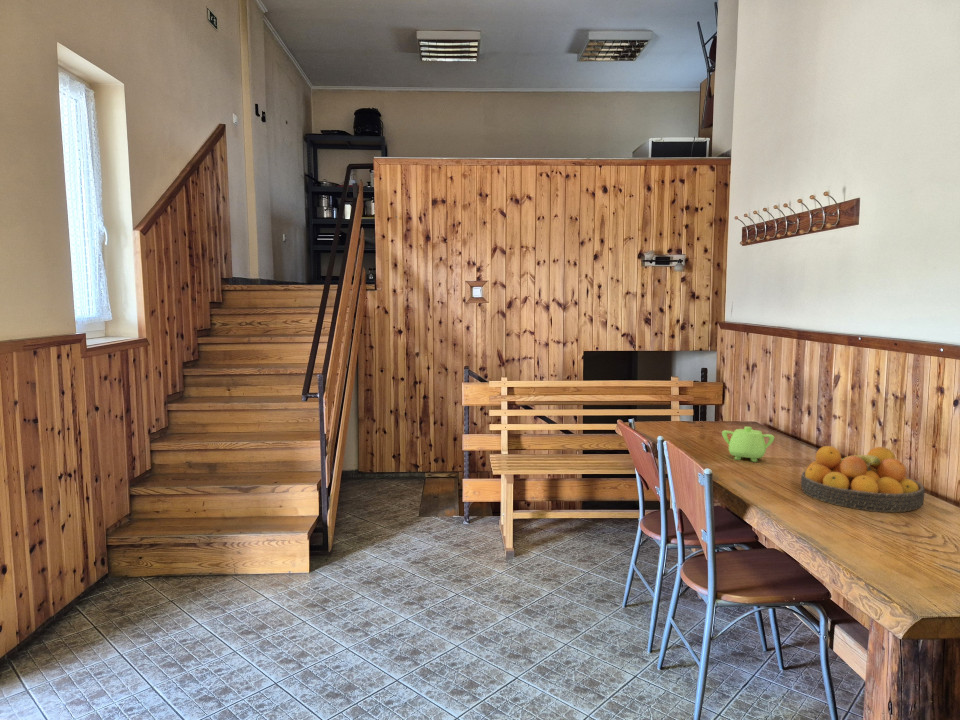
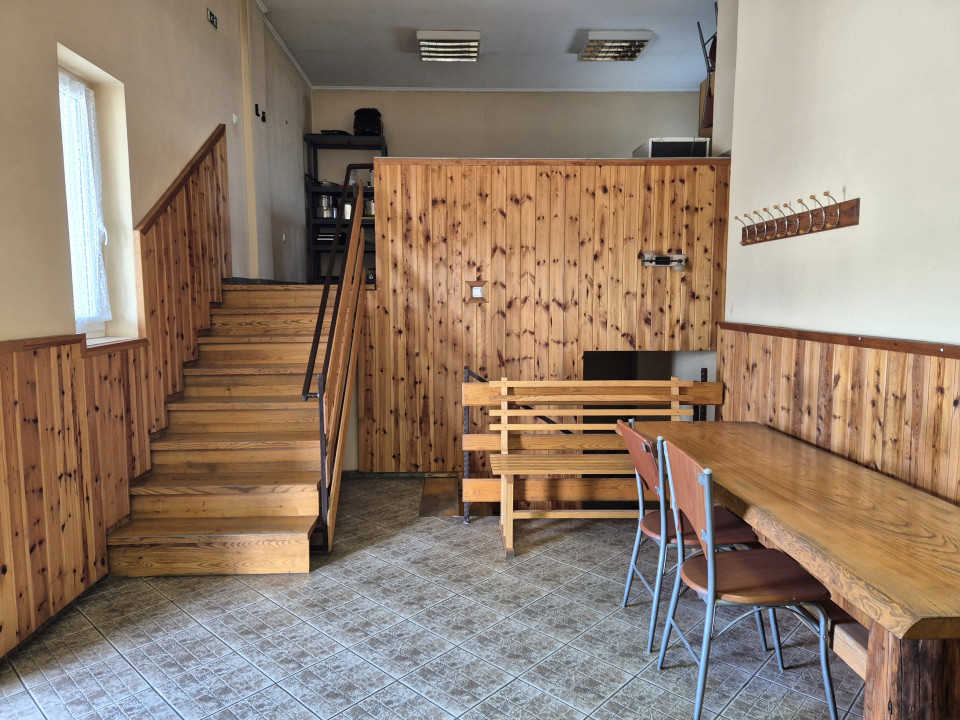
- teapot [721,426,775,463]
- fruit bowl [800,445,926,513]
